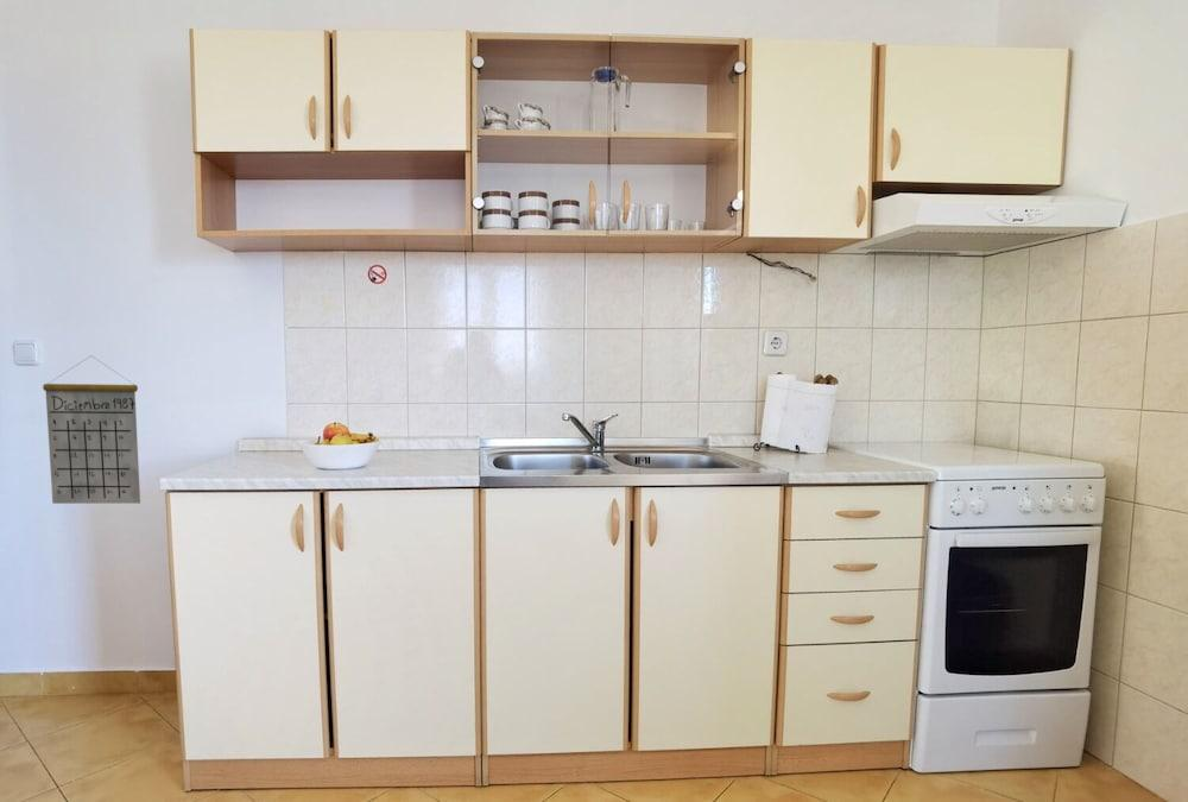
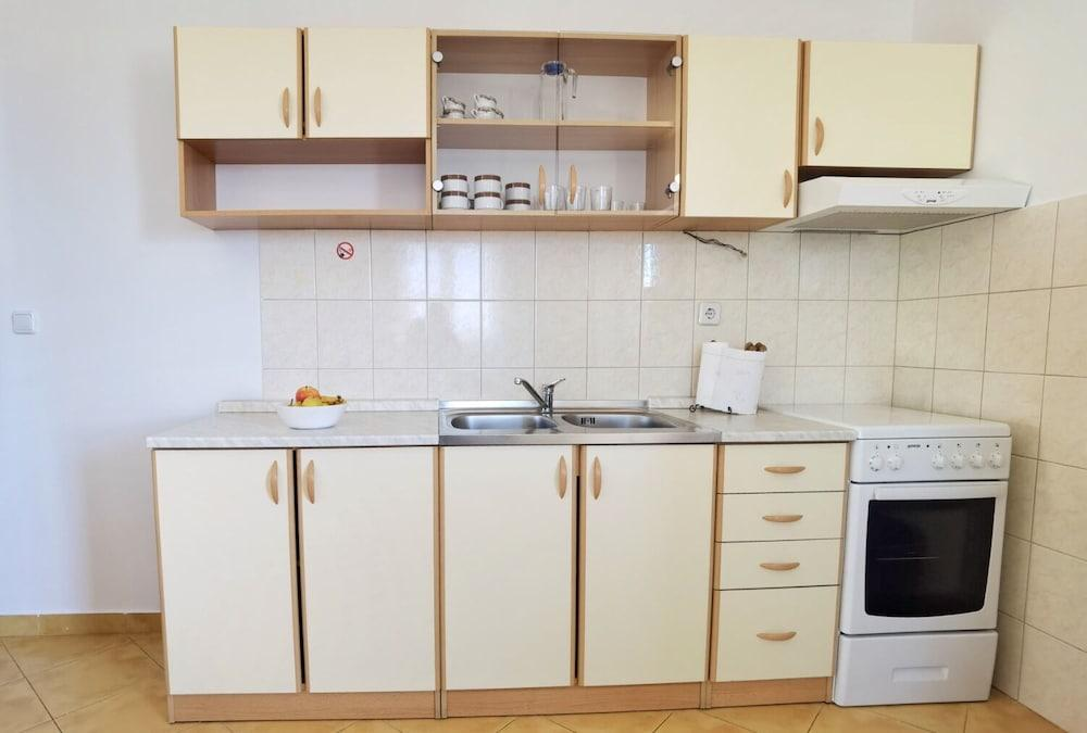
- calendar [42,355,141,505]
